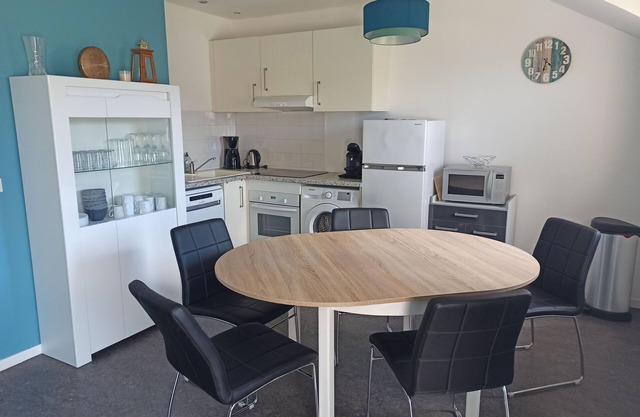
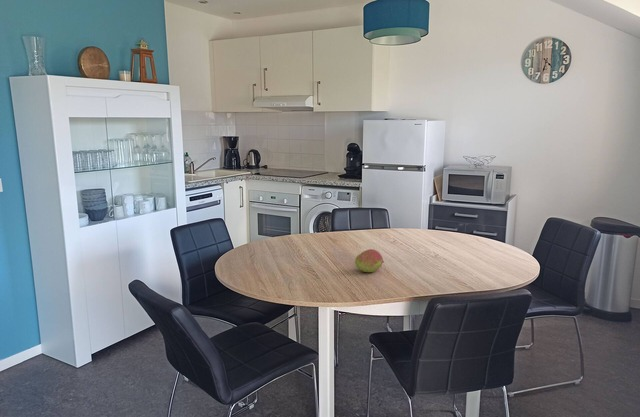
+ fruit [354,248,385,273]
